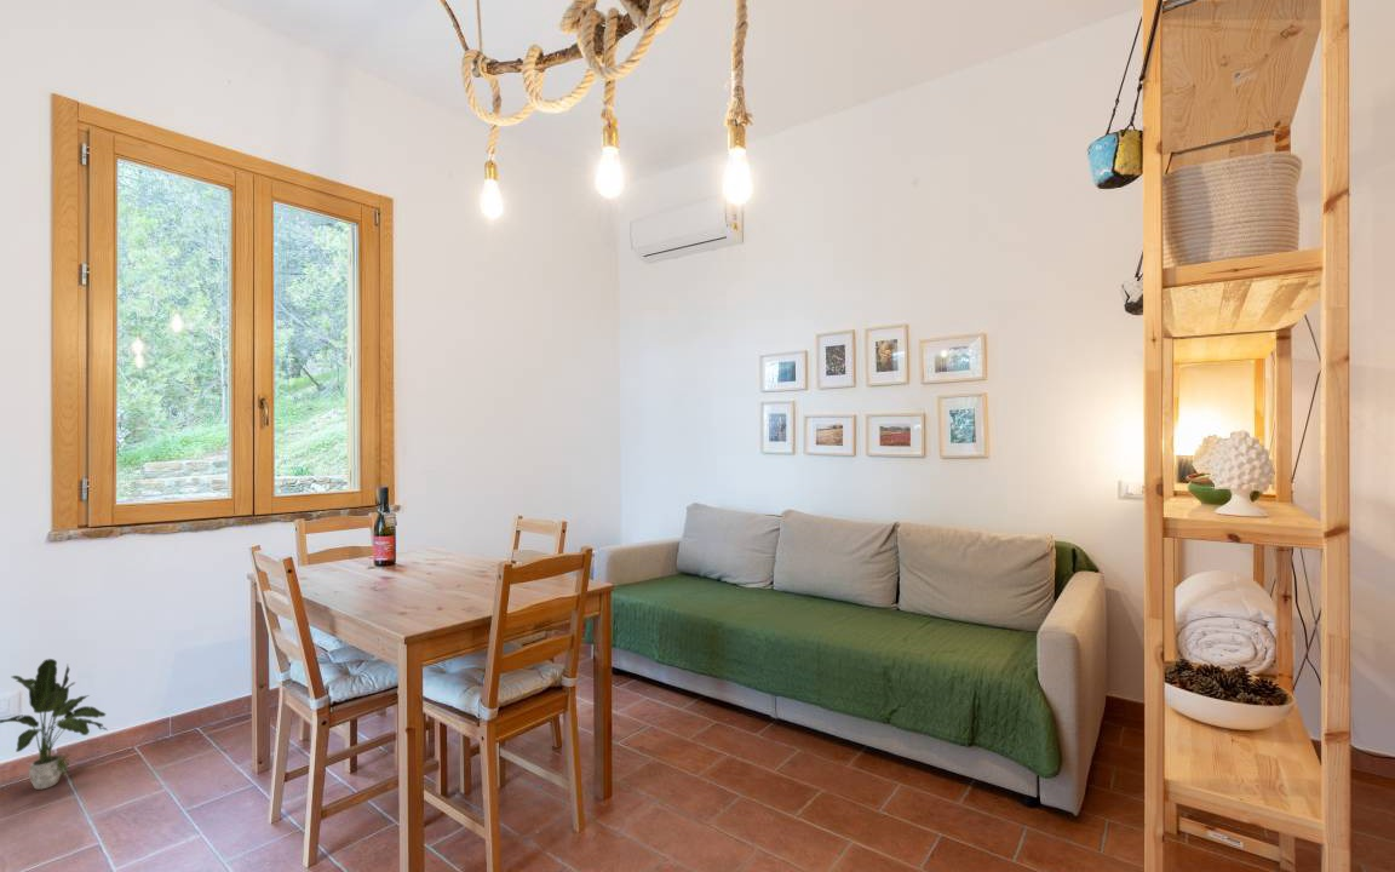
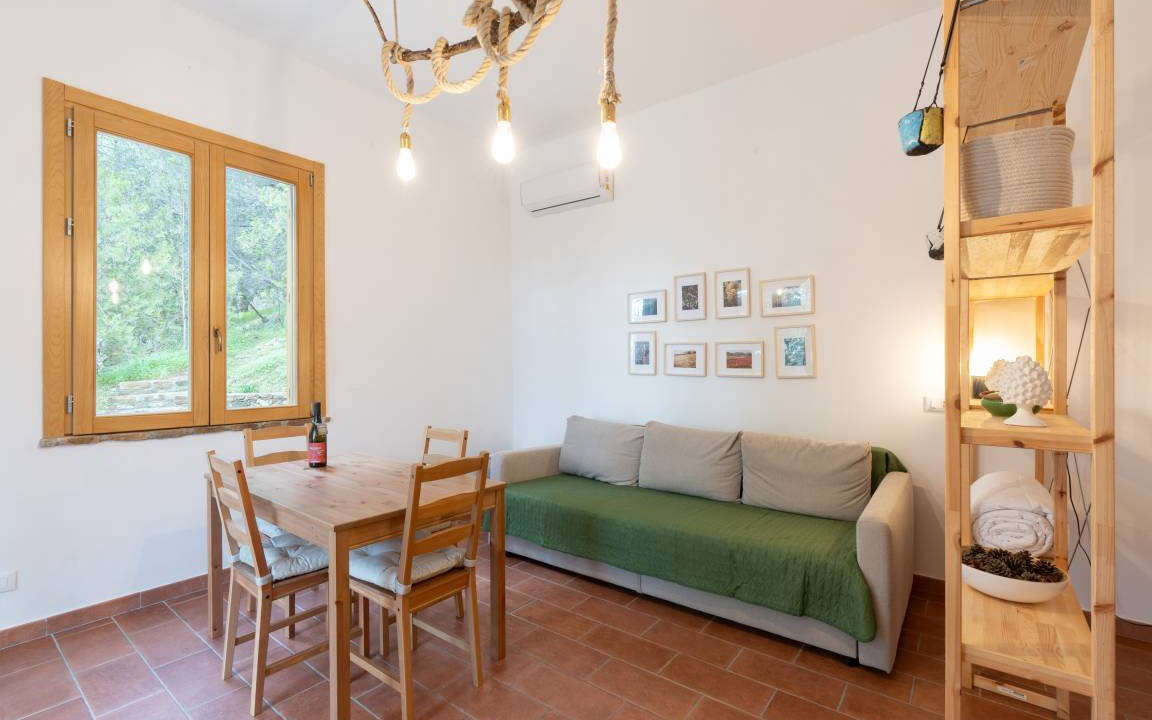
- potted plant [0,658,109,791]
